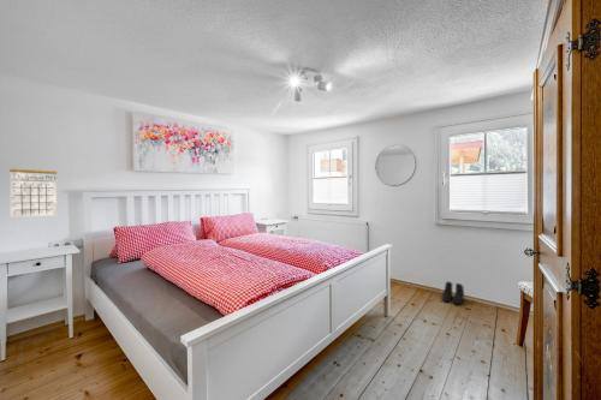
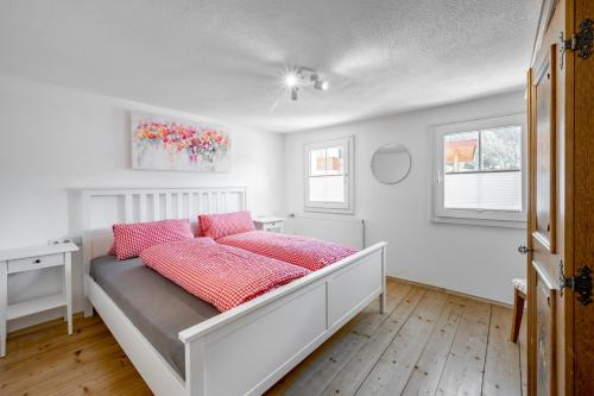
- calendar [8,162,58,219]
- boots [440,280,465,305]
